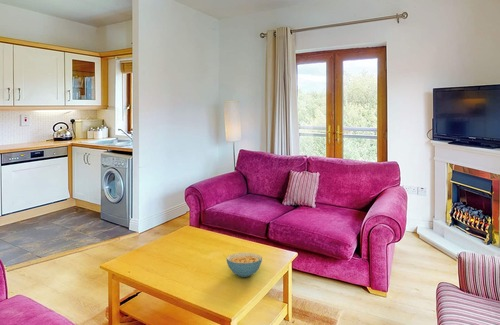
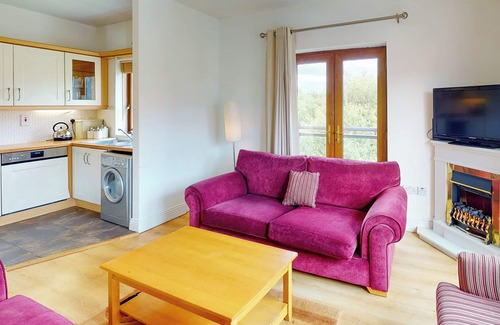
- cereal bowl [226,252,263,278]
